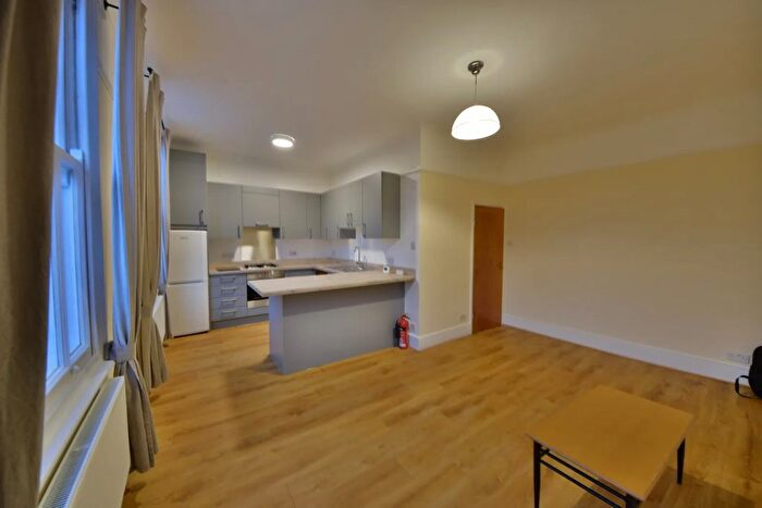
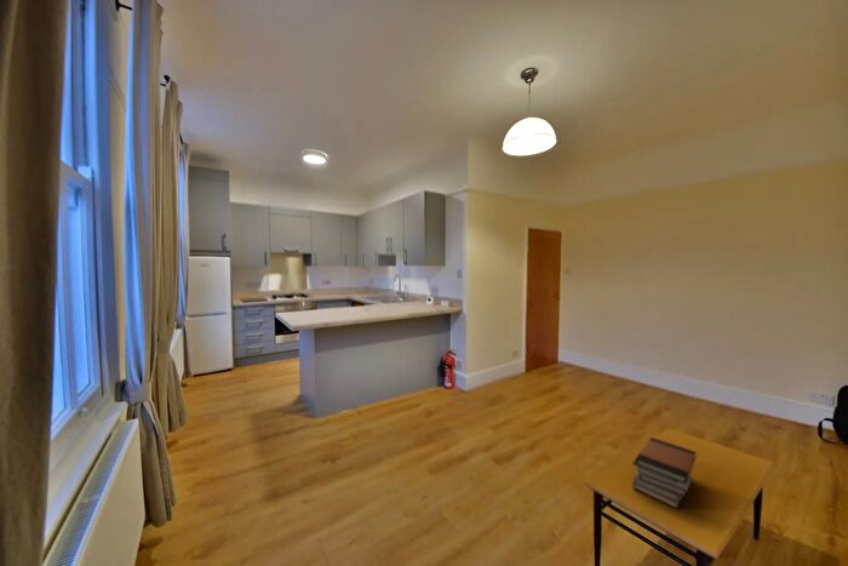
+ book stack [631,436,698,509]
